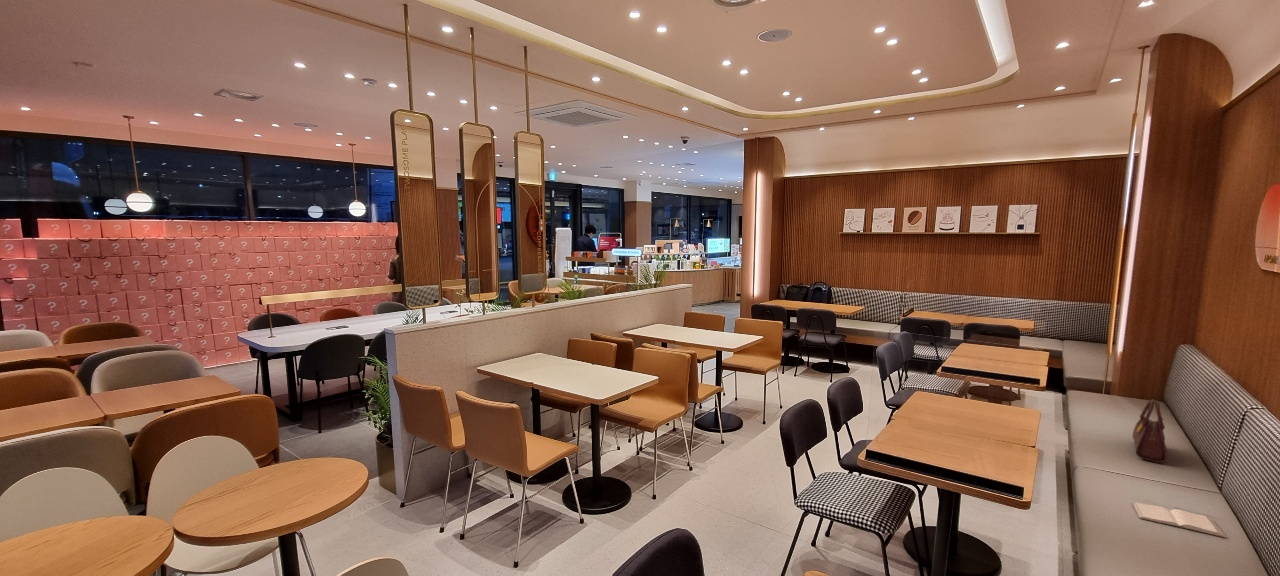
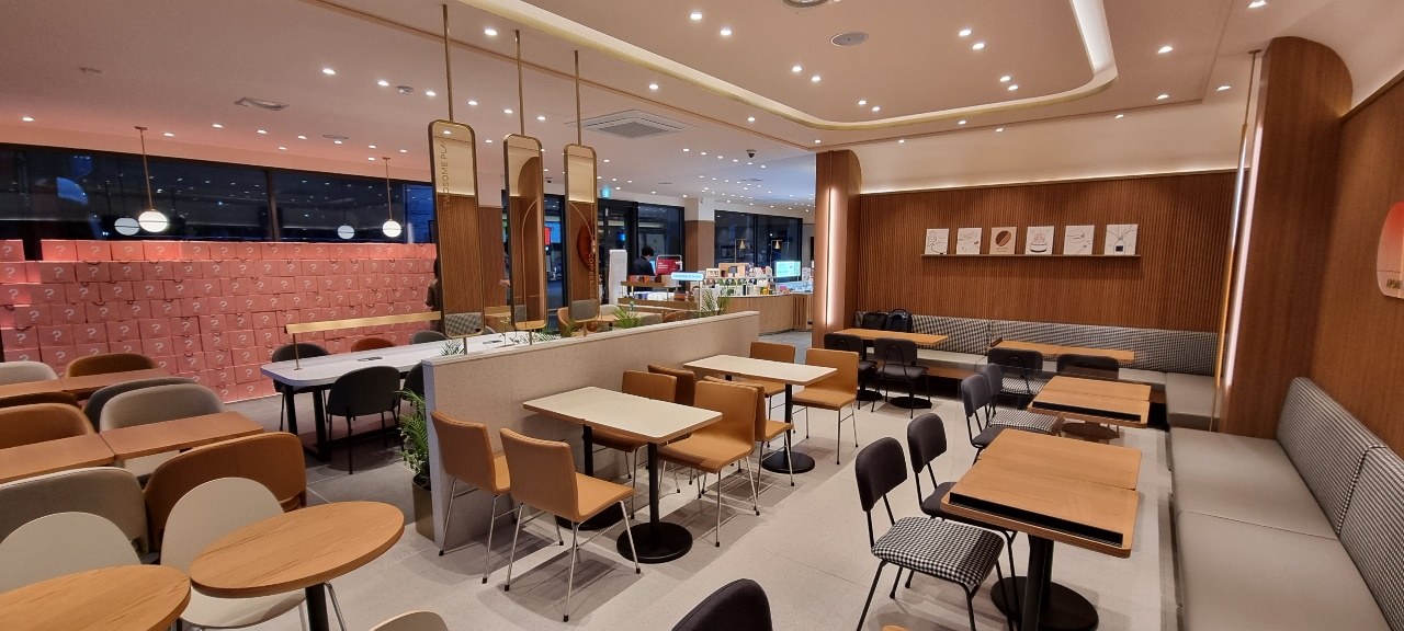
- book [1131,501,1228,539]
- handbag [1131,399,1168,464]
